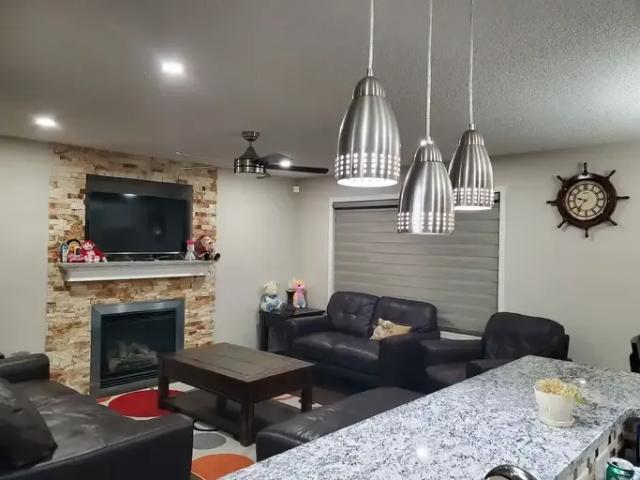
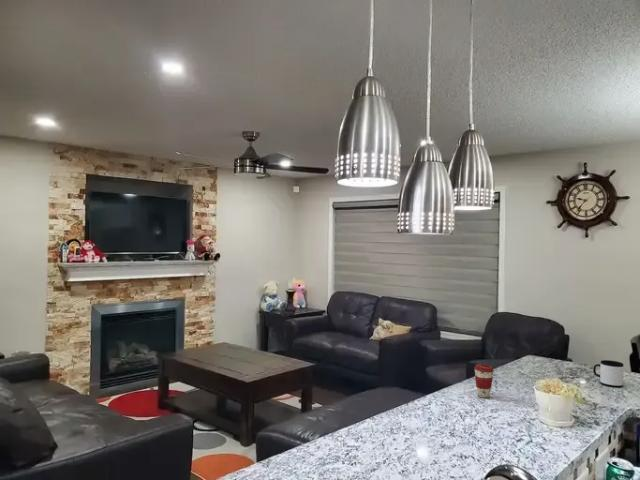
+ mug [592,359,625,388]
+ coffee cup [473,363,495,399]
